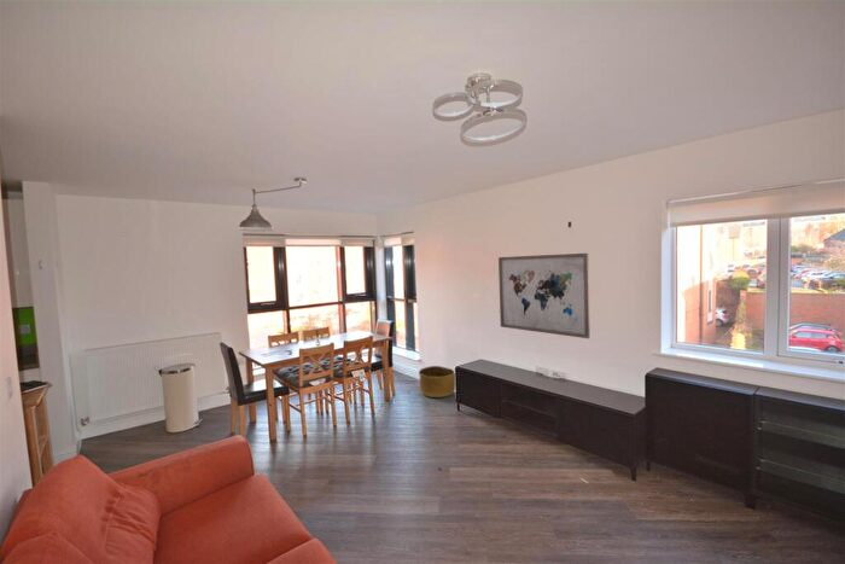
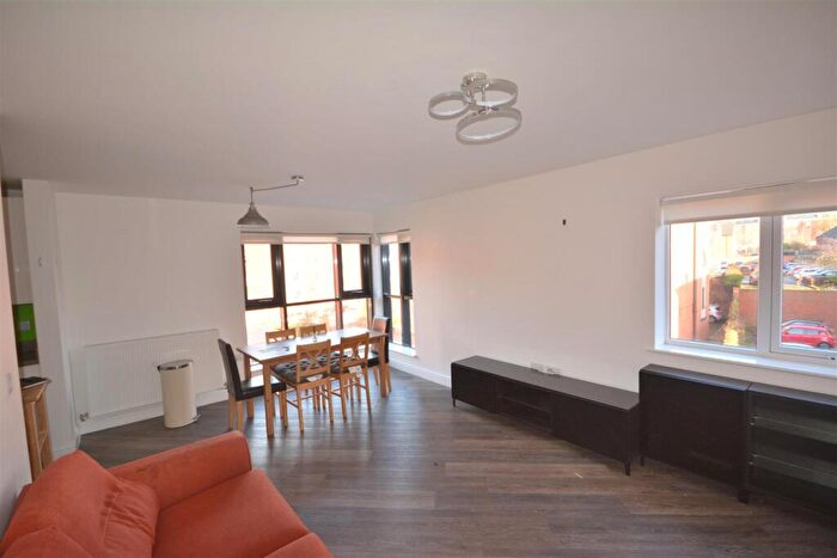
- basket [418,365,456,399]
- wall art [497,252,592,339]
